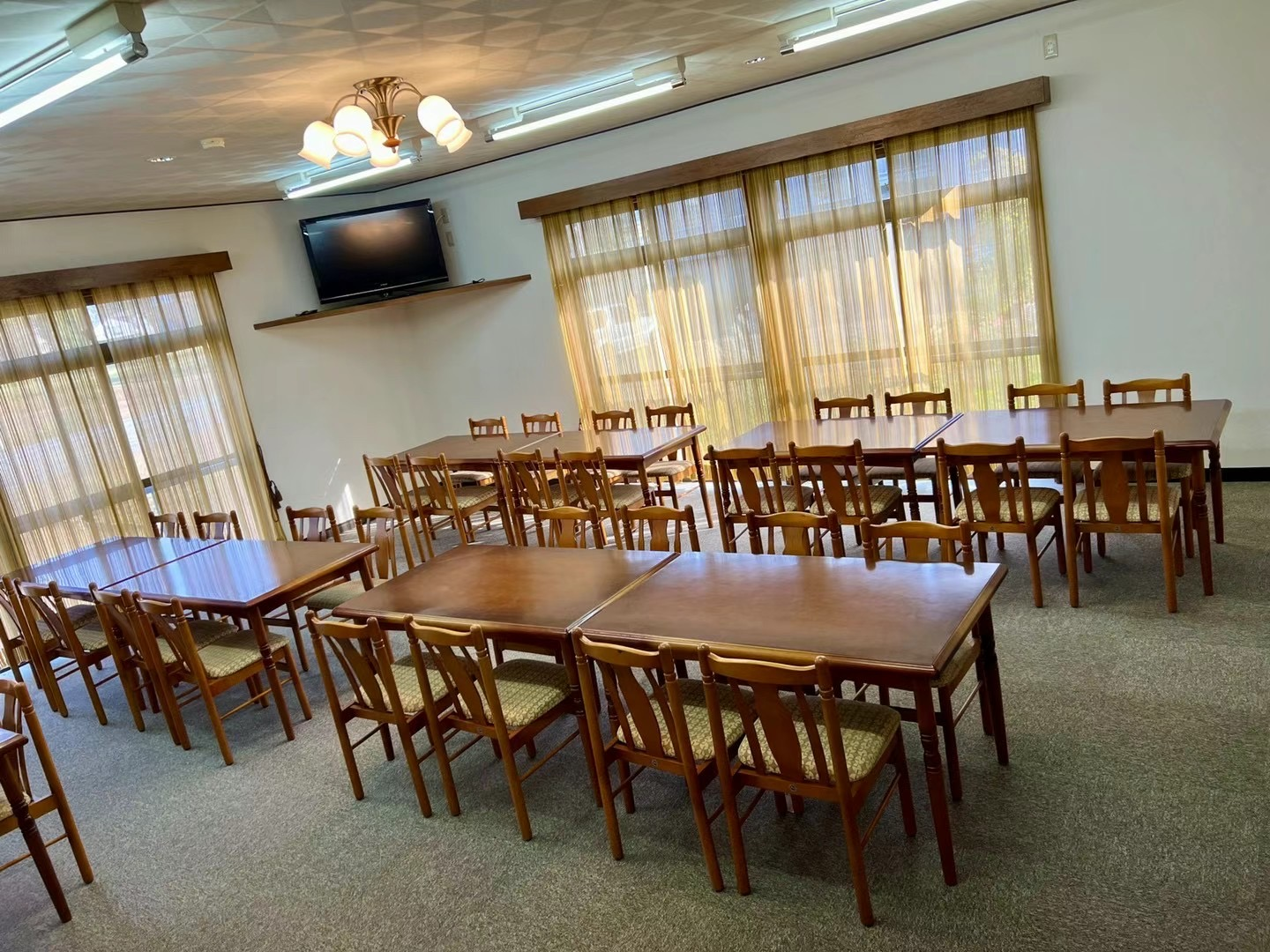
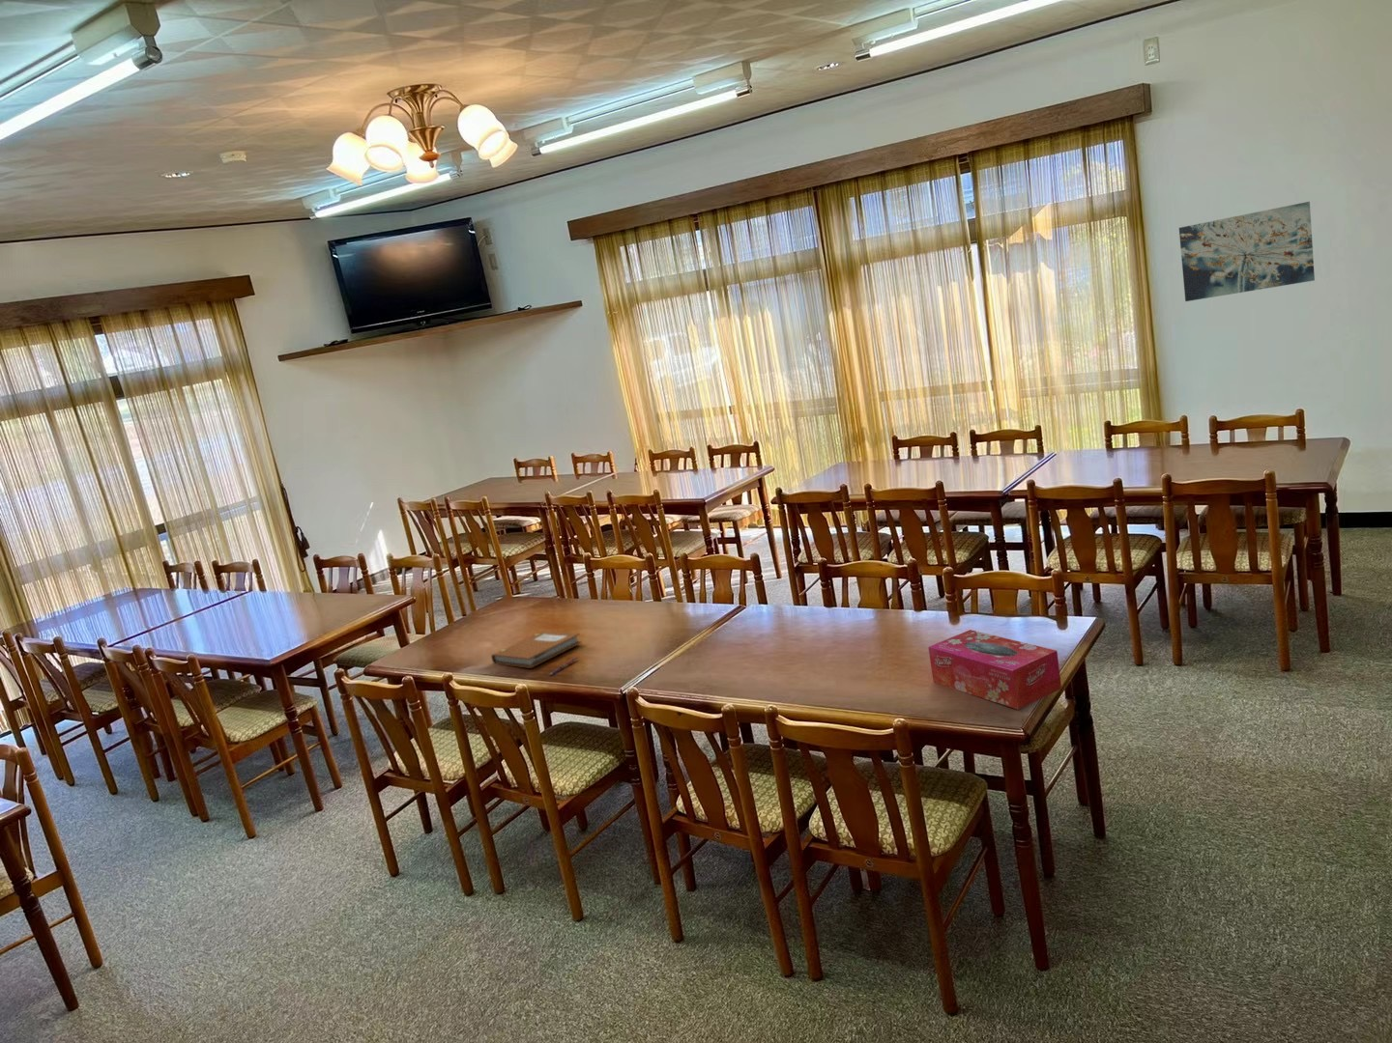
+ wall art [1178,200,1315,302]
+ pen [548,656,579,676]
+ tissue box [927,629,1062,711]
+ notebook [490,630,583,669]
